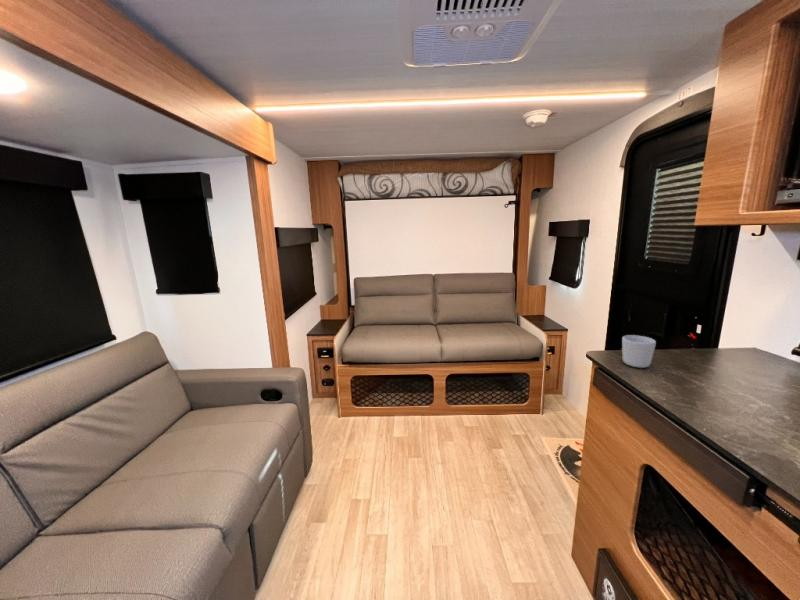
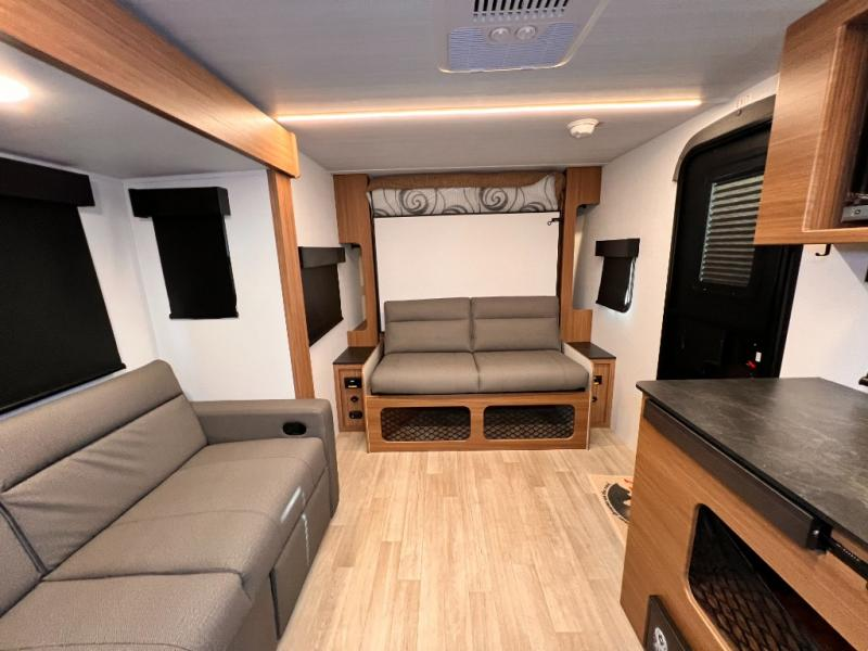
- mug [621,334,657,369]
